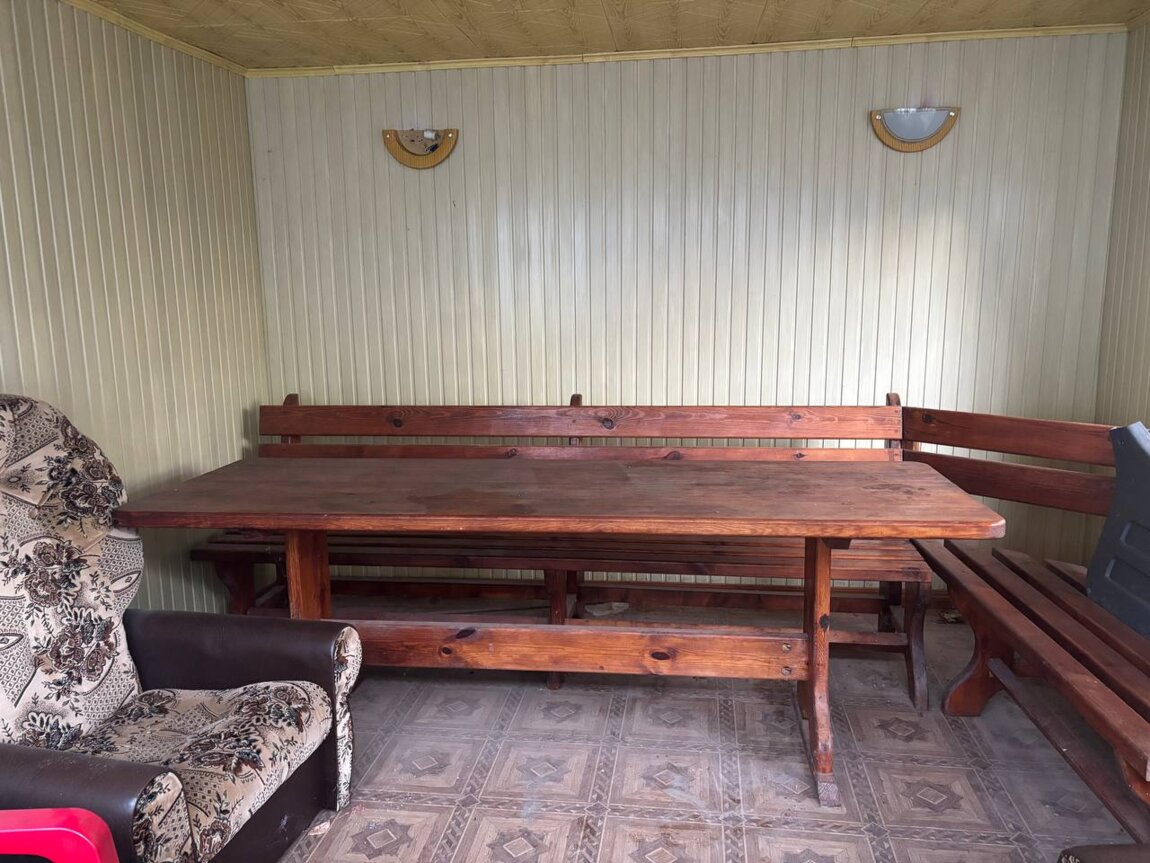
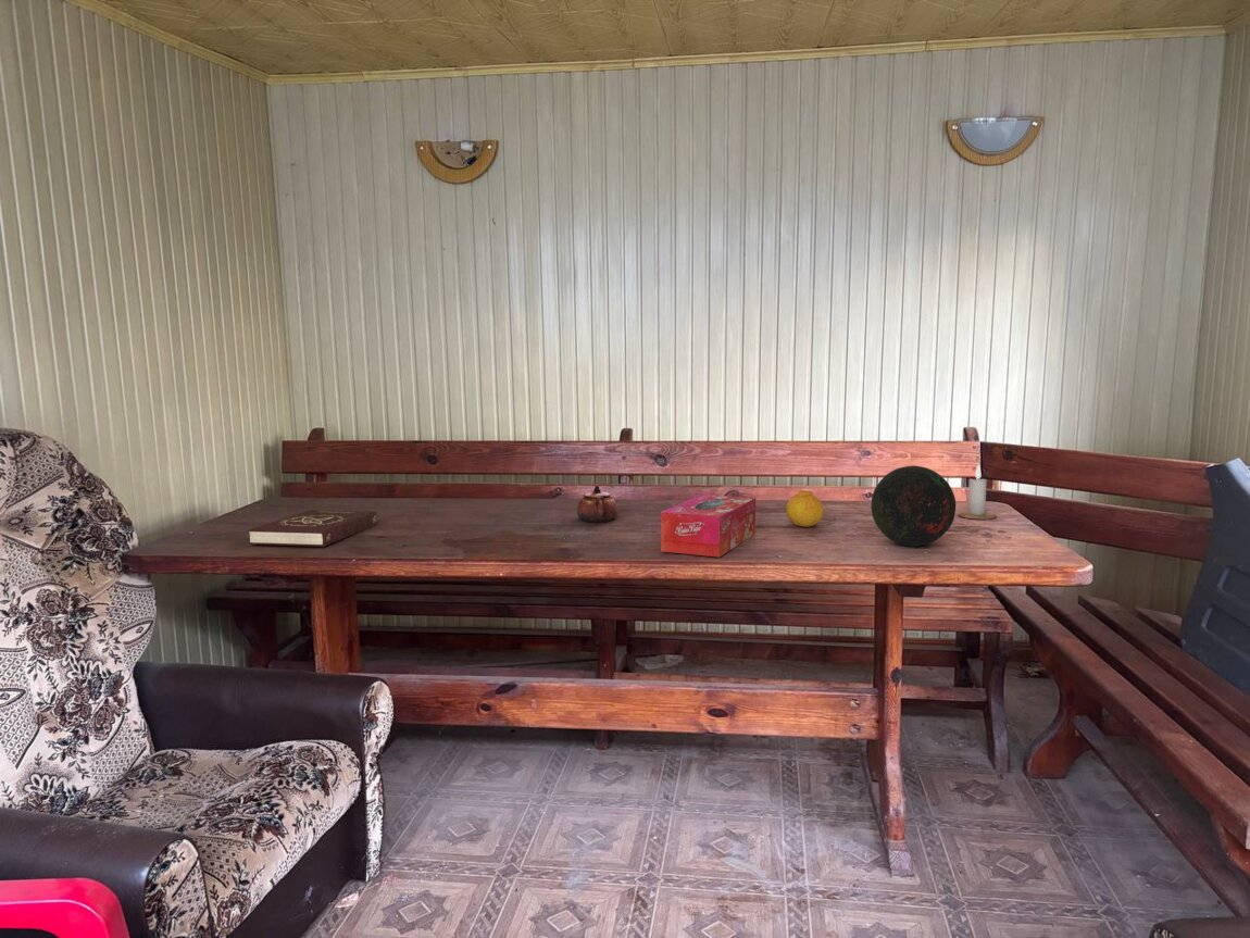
+ candle [957,463,998,521]
+ teapot [576,484,618,523]
+ book [248,509,379,548]
+ decorative orb [870,464,957,548]
+ tissue box [660,493,757,558]
+ fruit [785,489,825,528]
